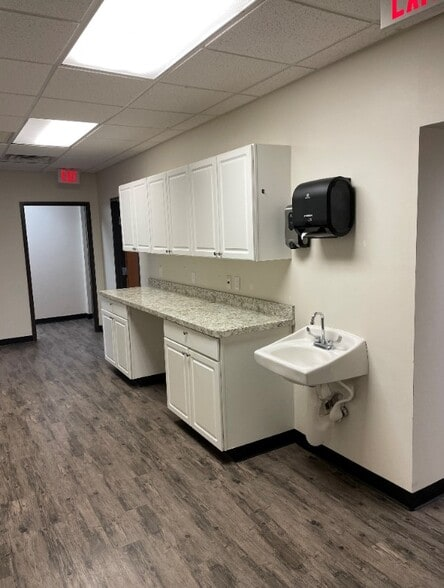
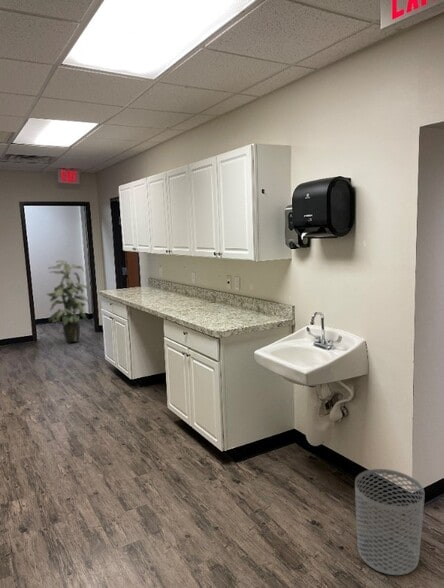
+ waste bin [354,468,425,576]
+ indoor plant [45,259,90,343]
